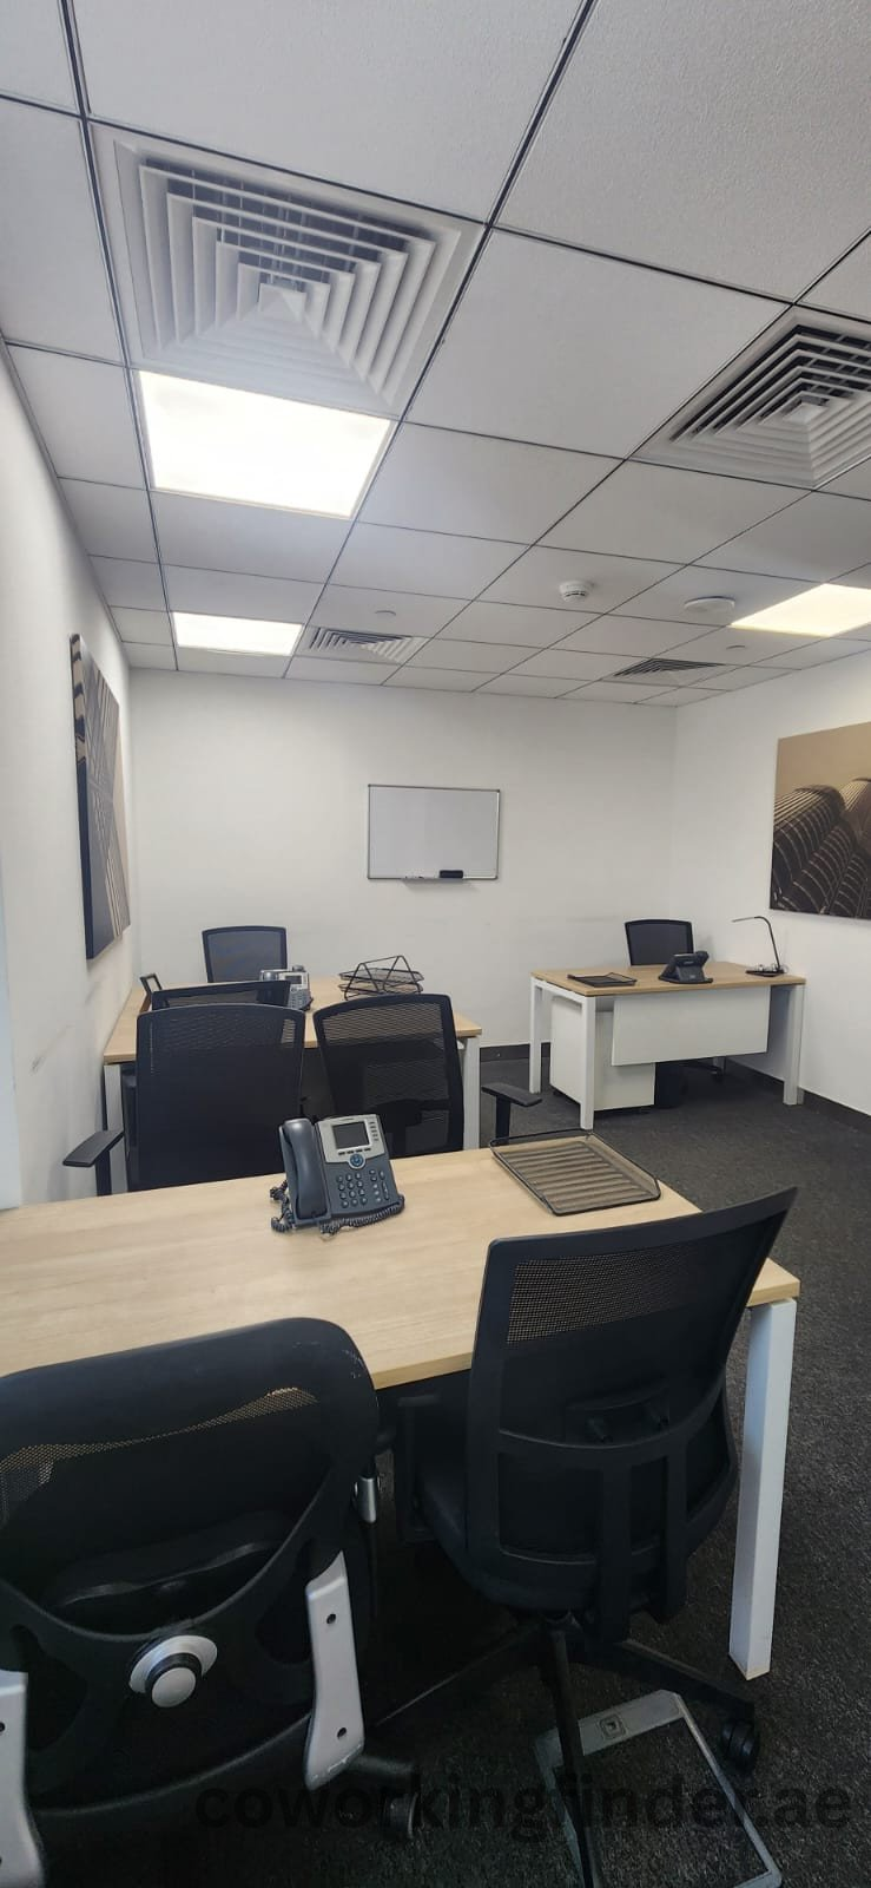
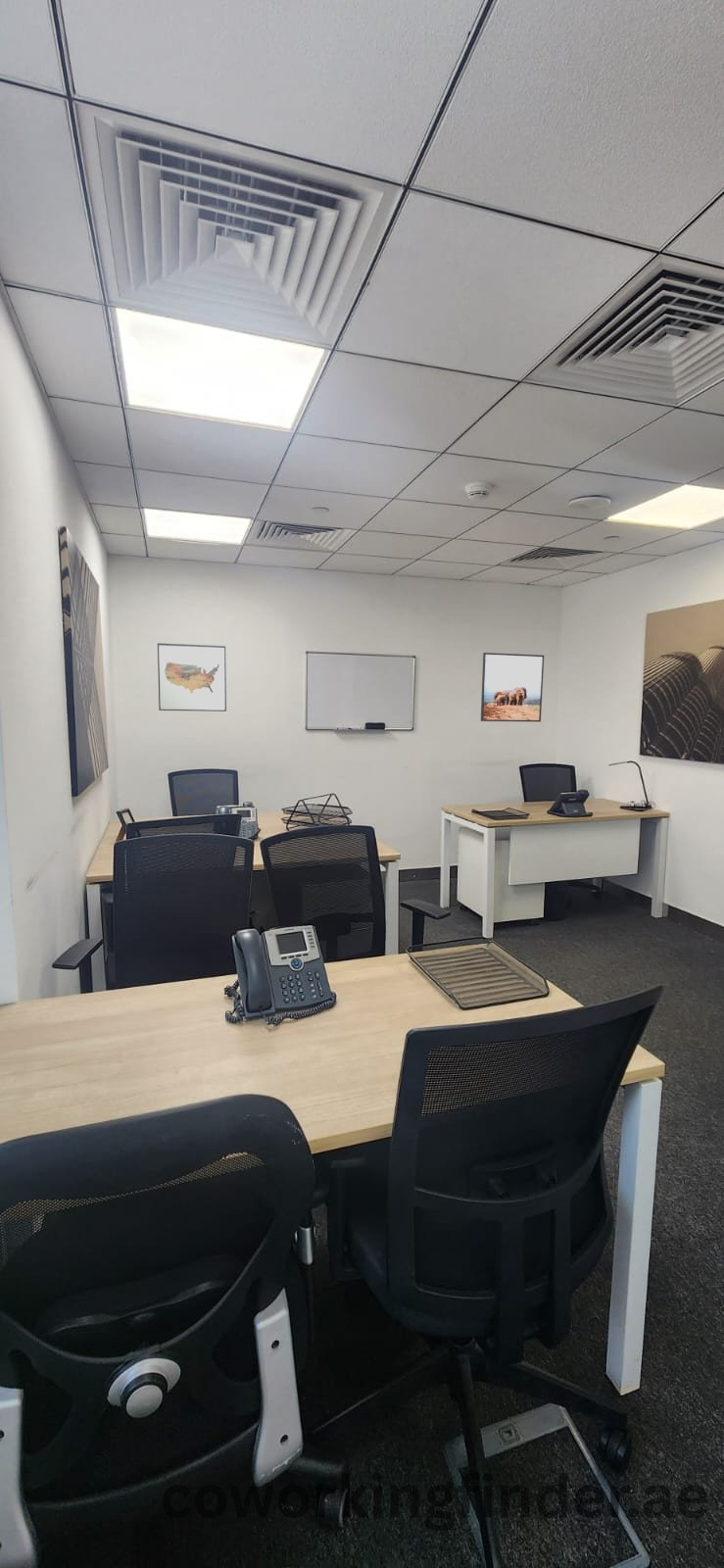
+ wall art [157,642,227,712]
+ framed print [480,652,545,723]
